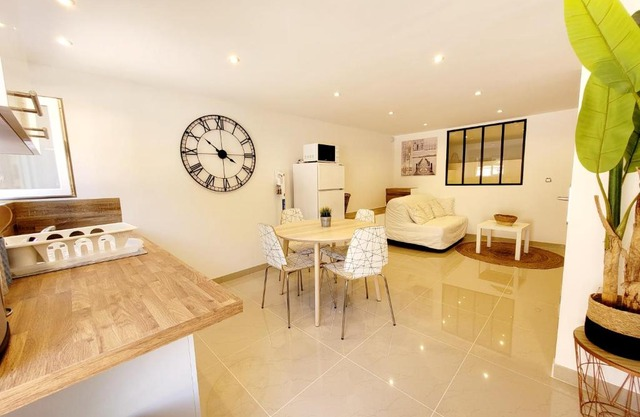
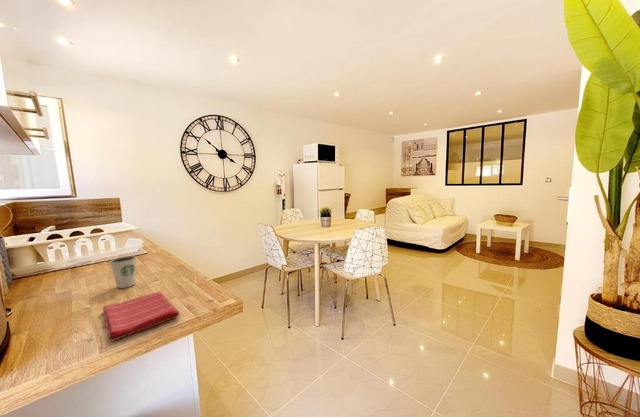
+ dixie cup [109,255,137,289]
+ dish towel [102,291,180,342]
